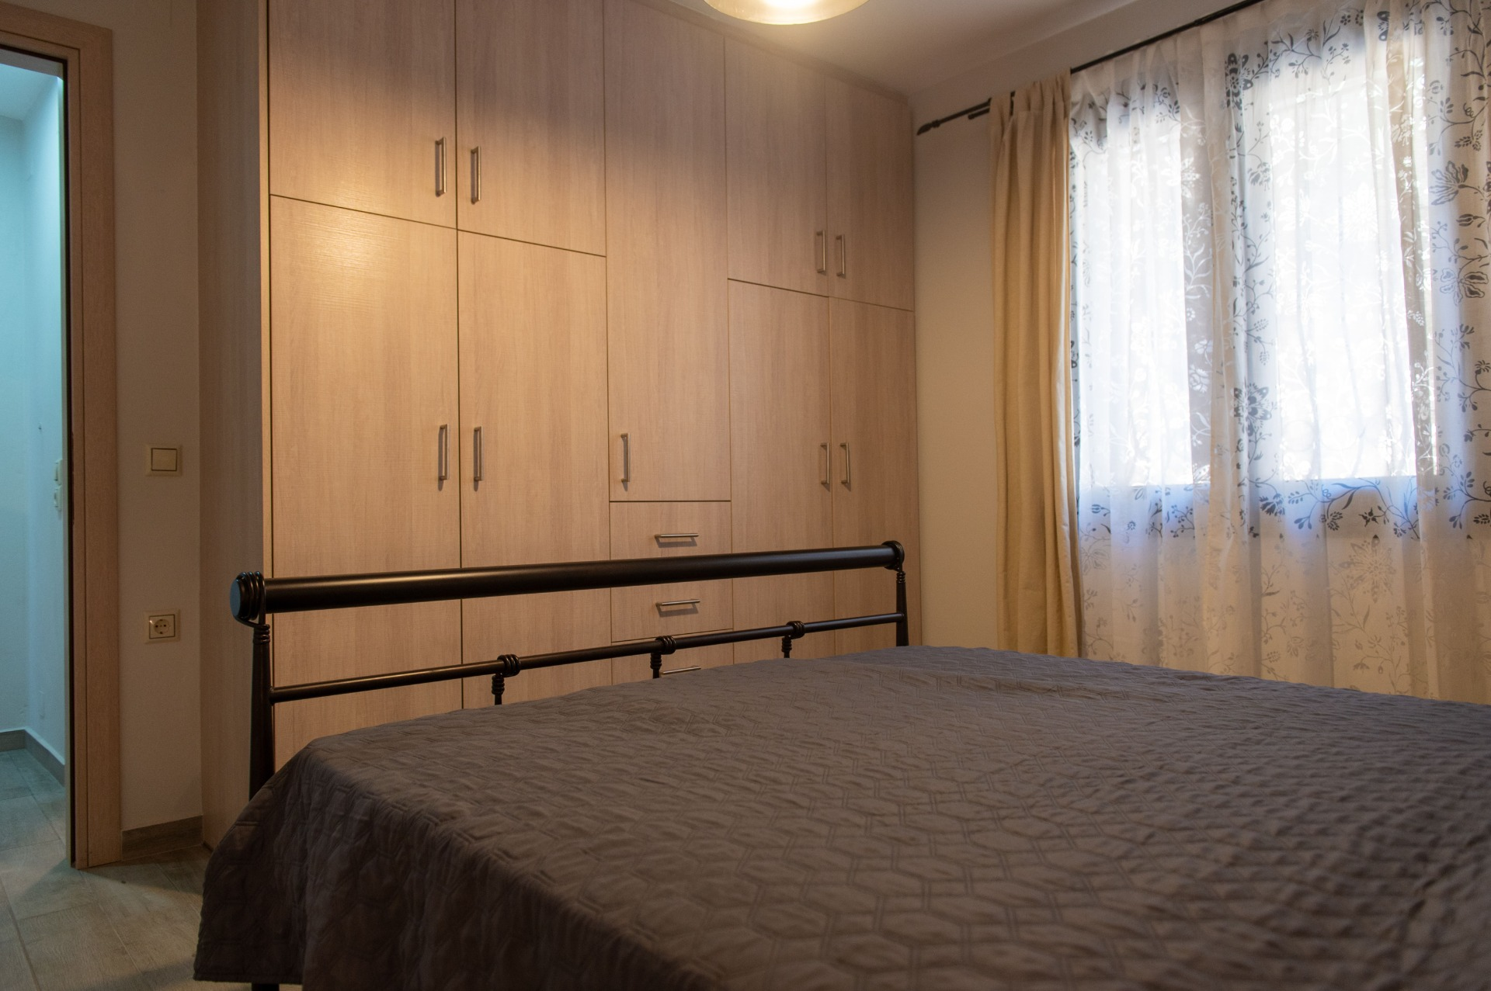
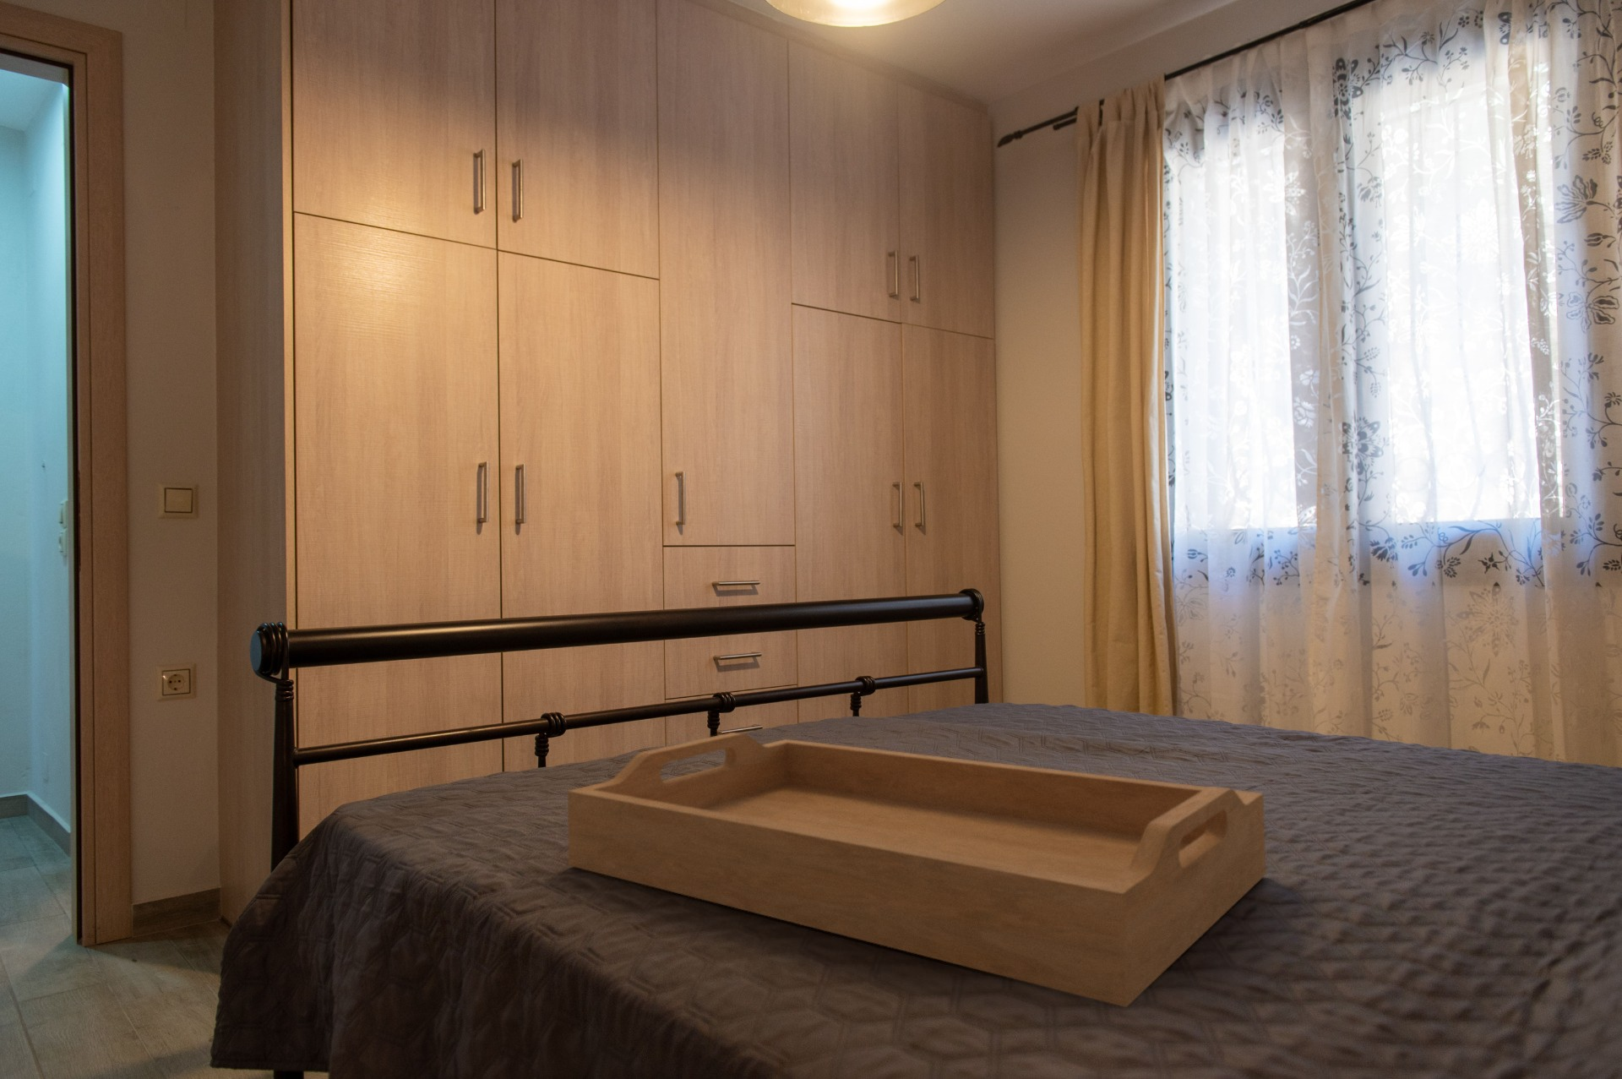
+ serving tray [567,732,1267,1008]
